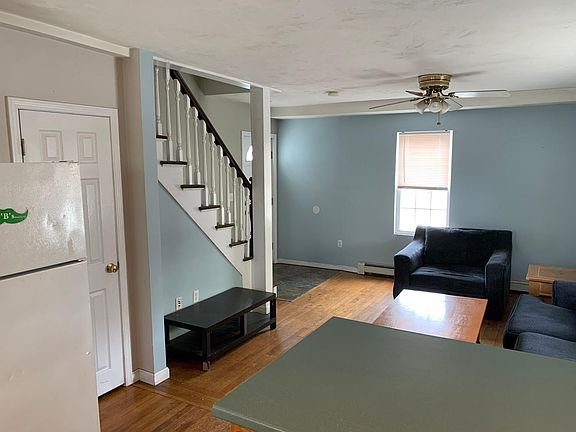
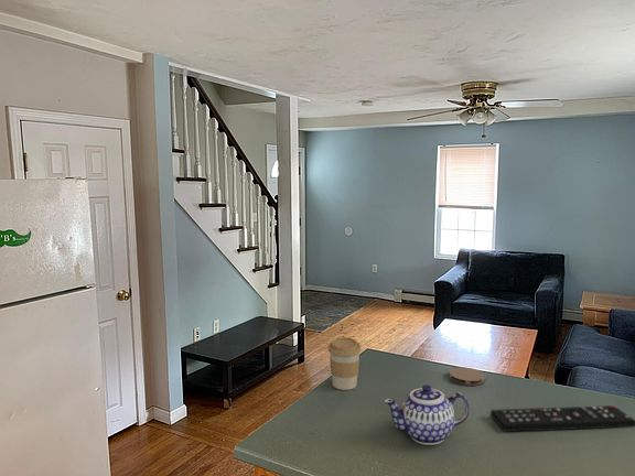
+ coffee cup [327,336,363,391]
+ coaster [449,366,486,387]
+ teapot [383,383,471,446]
+ remote control [489,404,635,433]
